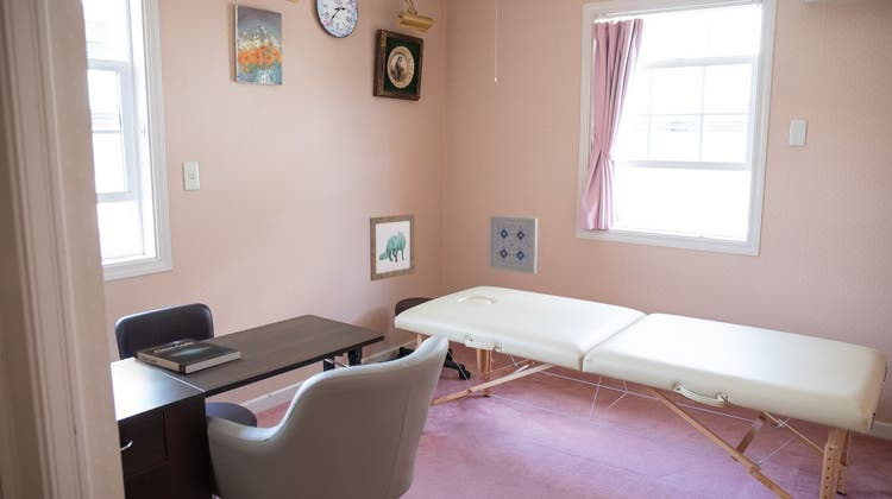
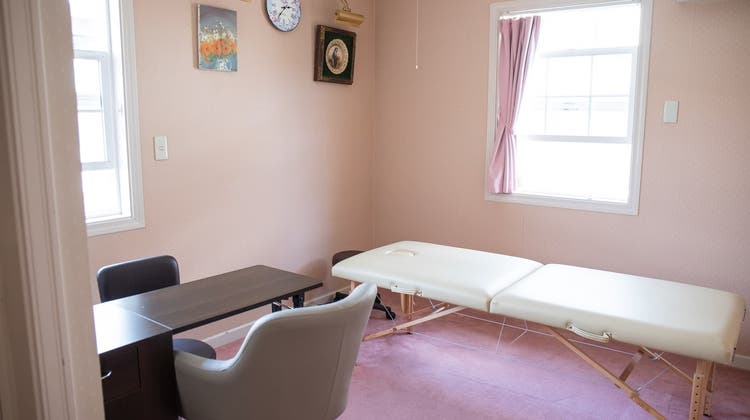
- wall art [369,213,415,283]
- book [132,337,241,374]
- wall art [488,214,539,276]
